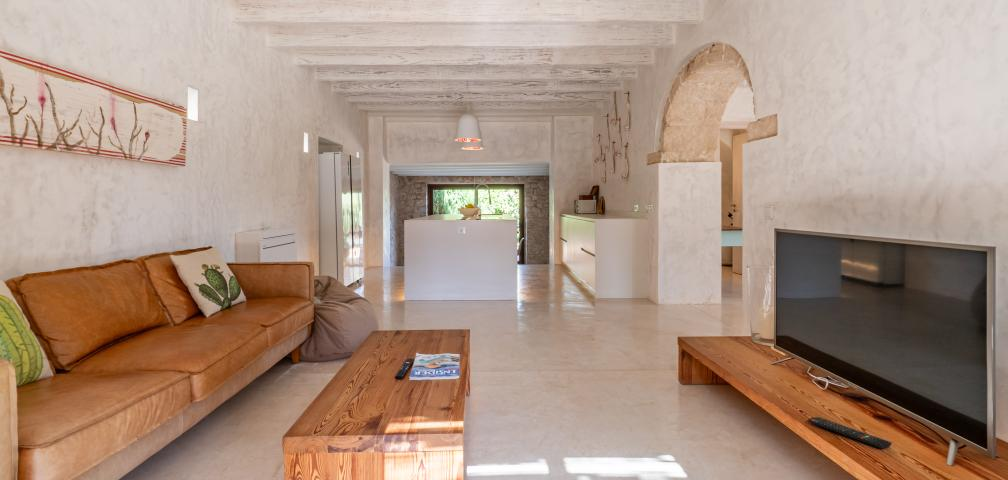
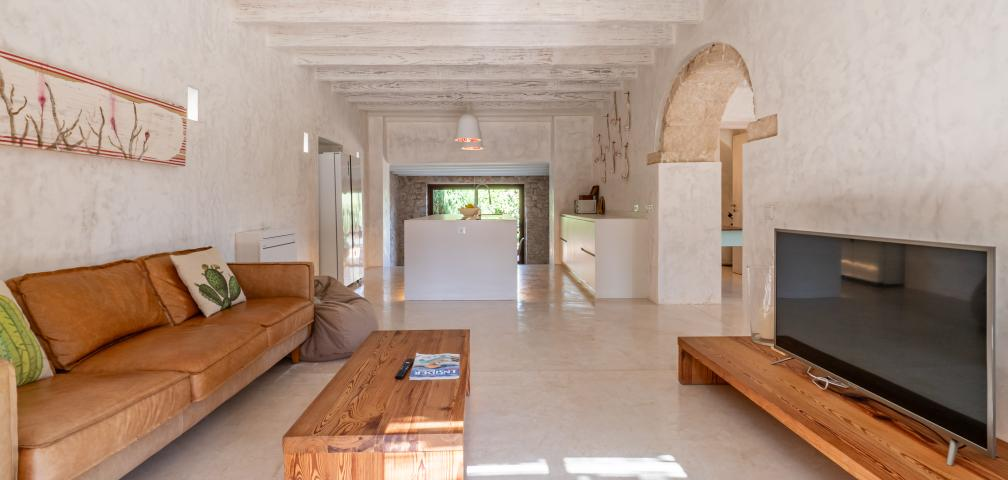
- remote control [807,416,892,450]
